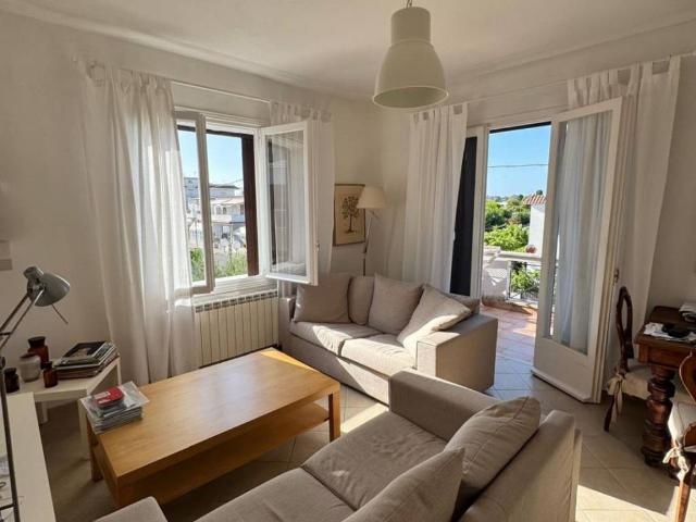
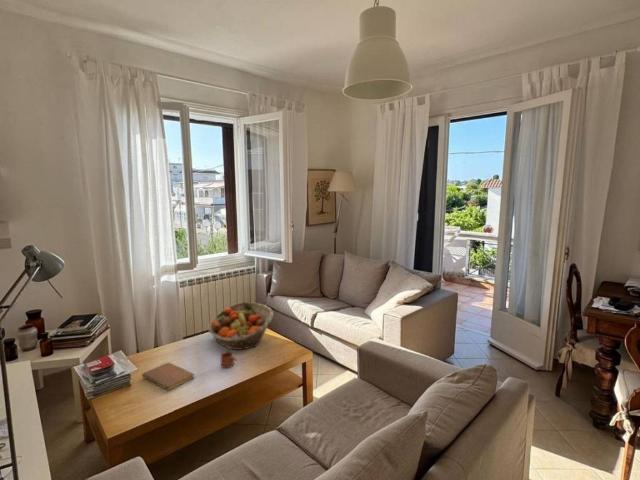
+ fruit basket [207,301,274,351]
+ notebook [141,362,195,392]
+ mug [219,351,238,369]
